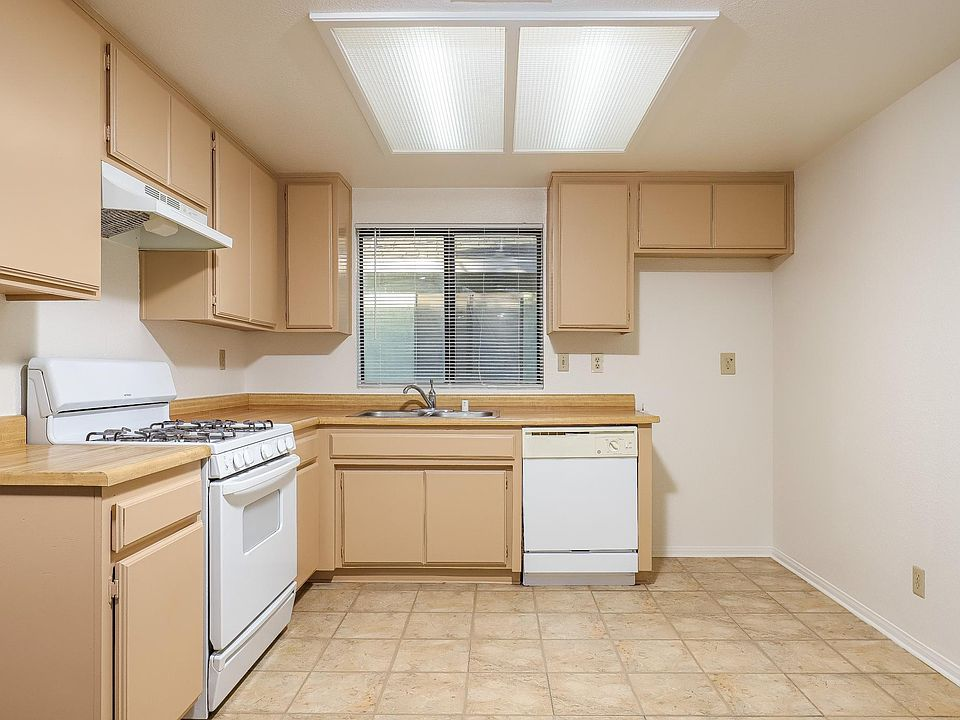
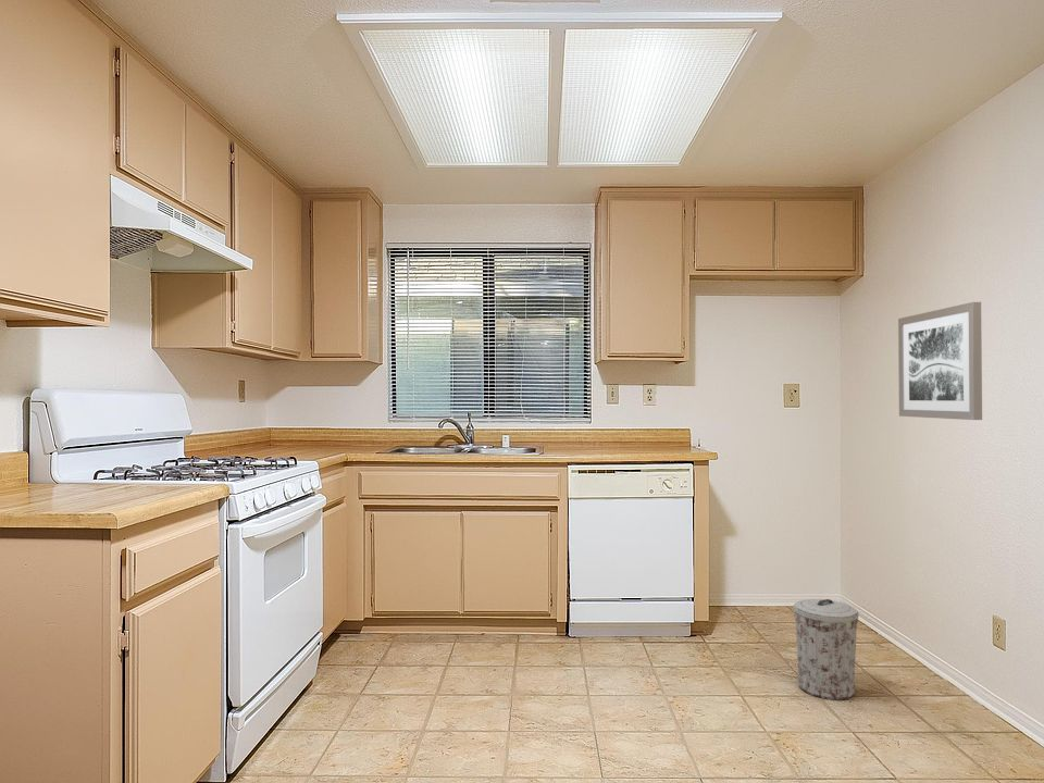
+ trash can [793,598,859,700]
+ wall art [897,301,983,421]
